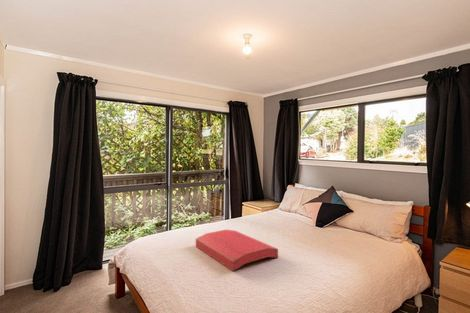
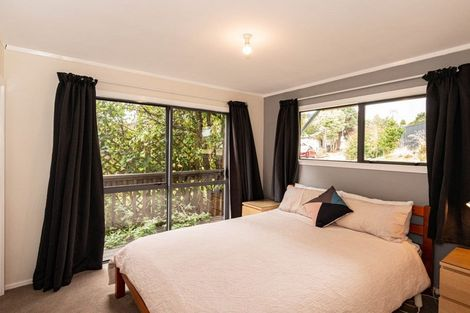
- cushion [195,229,279,272]
